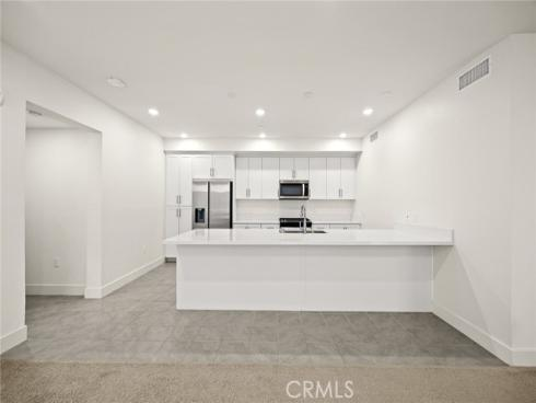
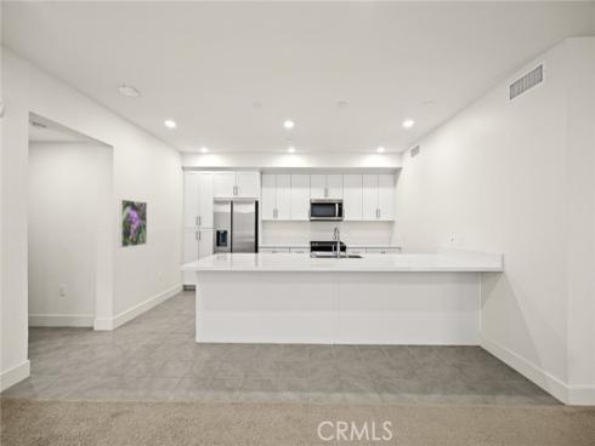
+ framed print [118,199,148,248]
